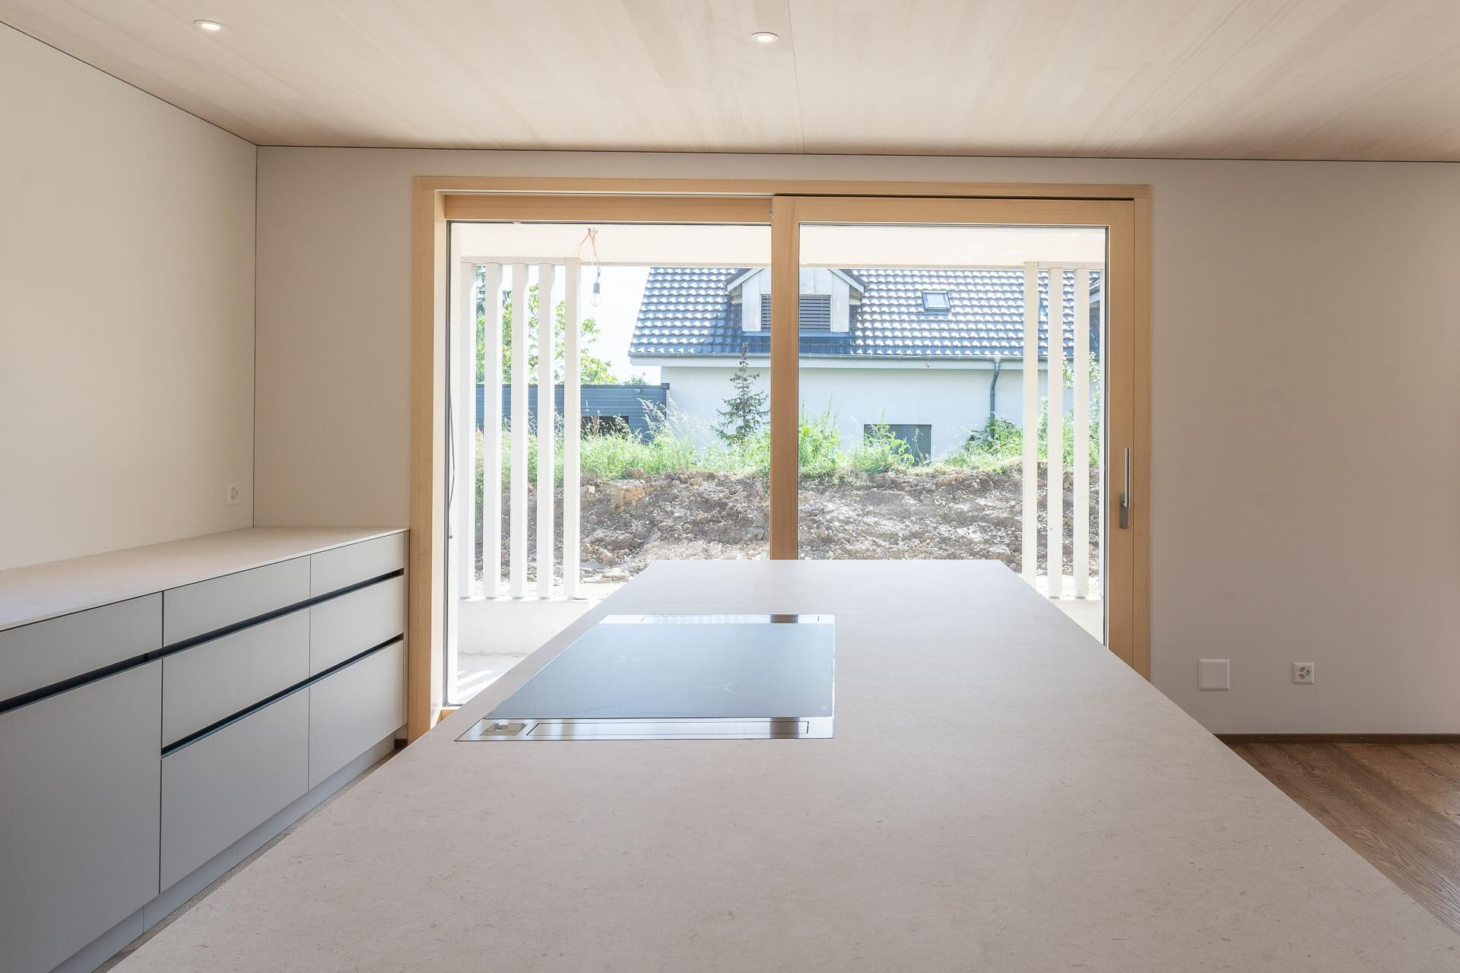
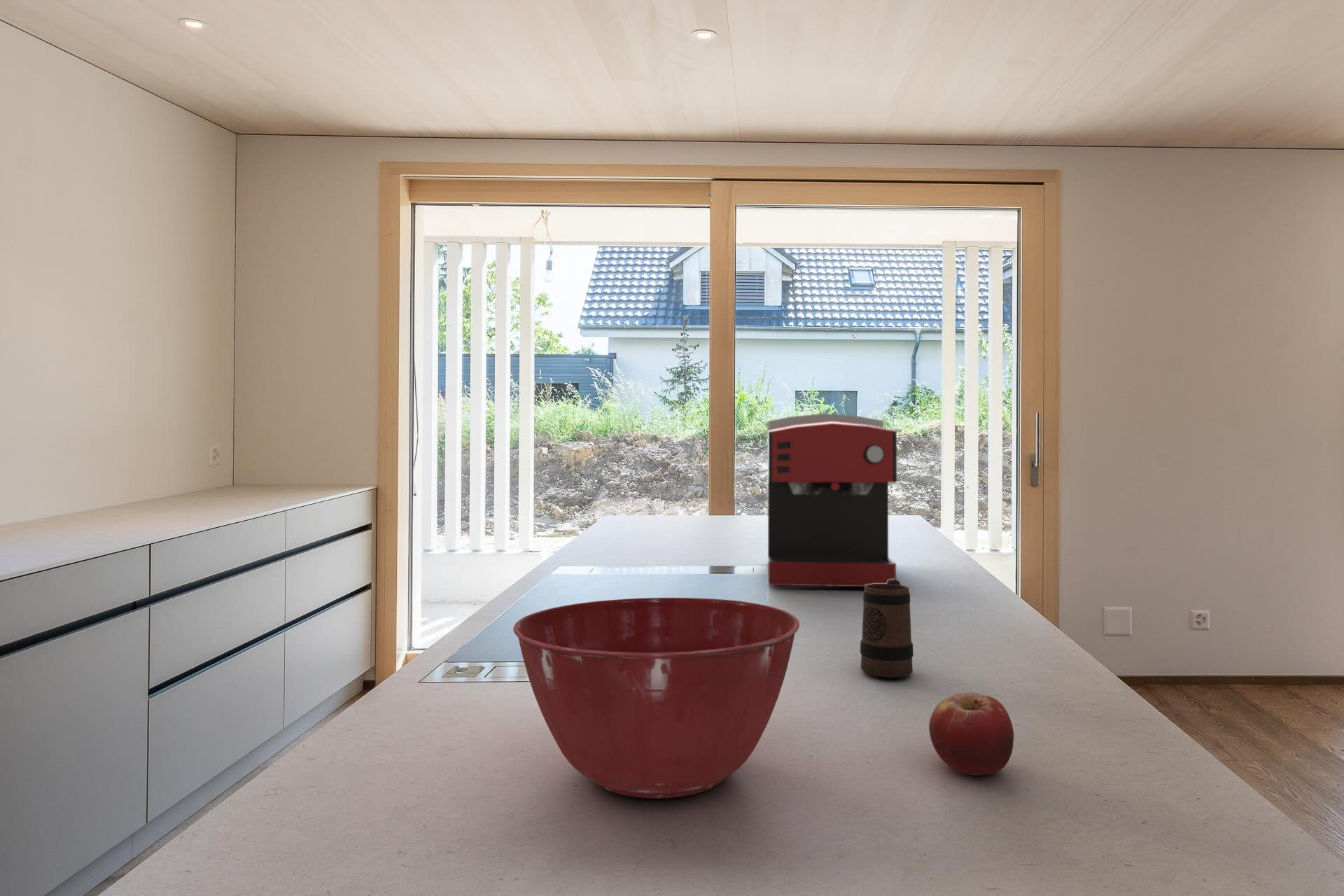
+ coffee maker [767,413,897,587]
+ fruit [928,692,1014,776]
+ mixing bowl [512,597,800,799]
+ mug [860,579,914,678]
